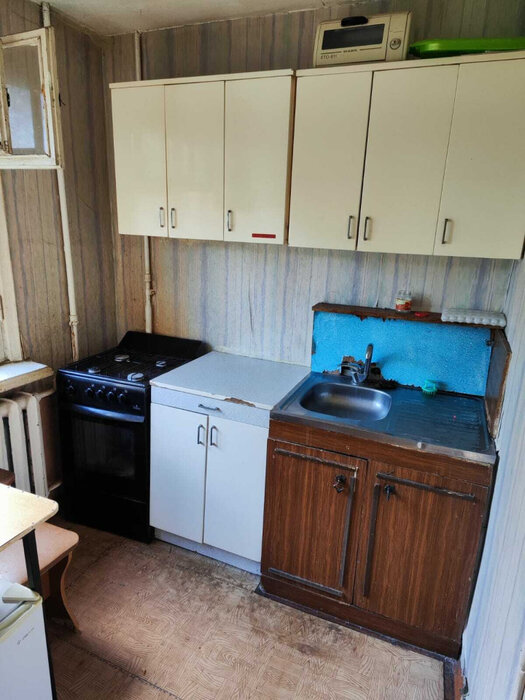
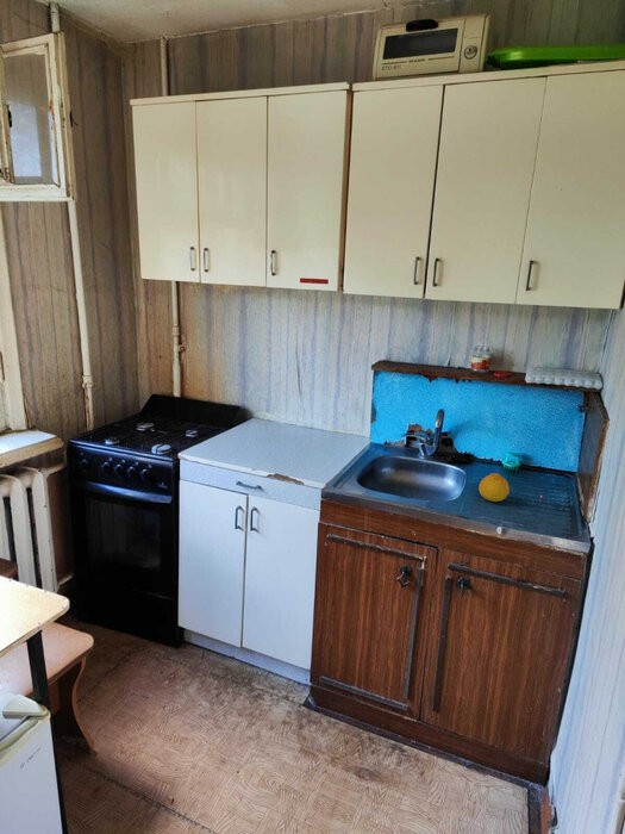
+ fruit [477,472,511,503]
